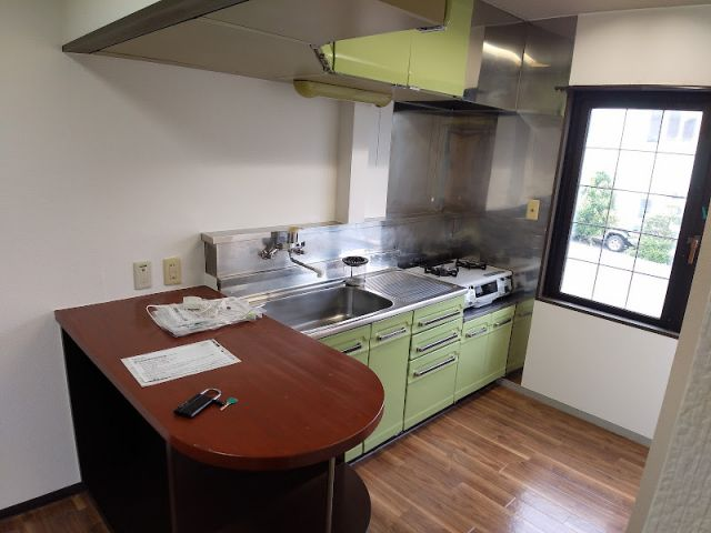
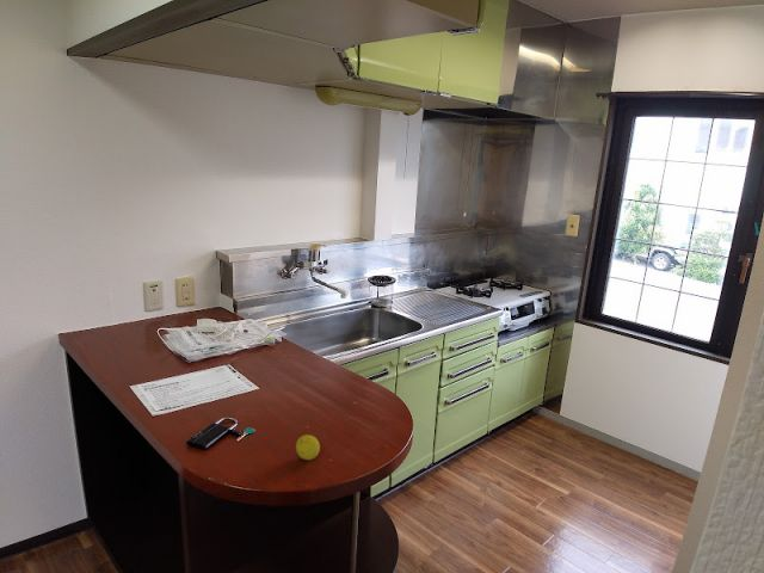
+ fruit [295,433,321,461]
